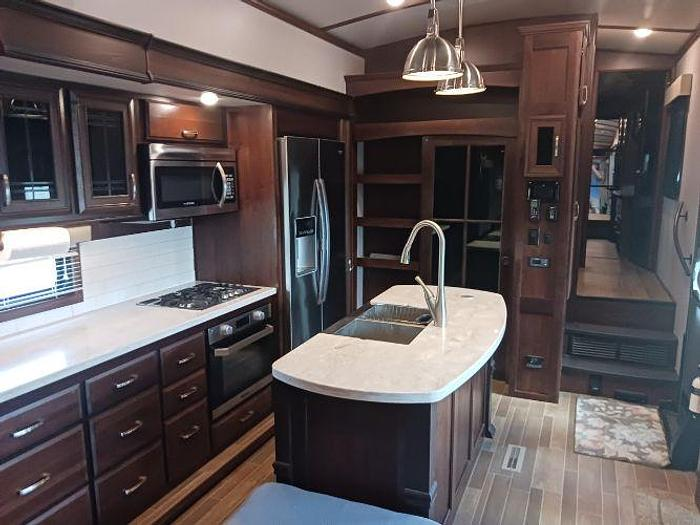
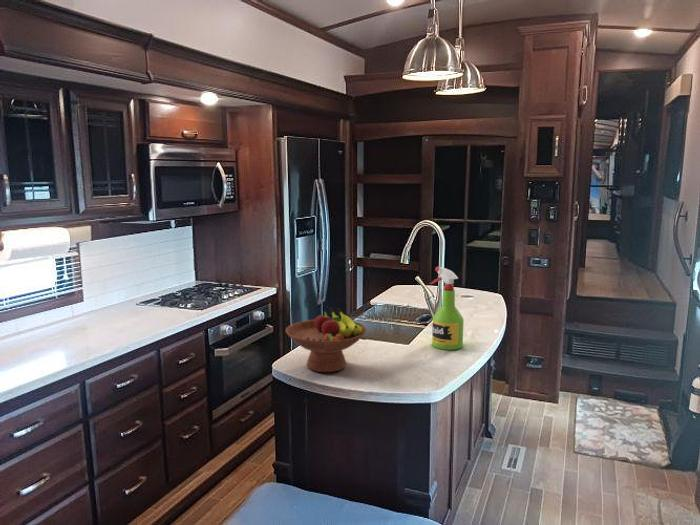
+ spray bottle [429,266,465,351]
+ fruit bowl [285,307,368,373]
